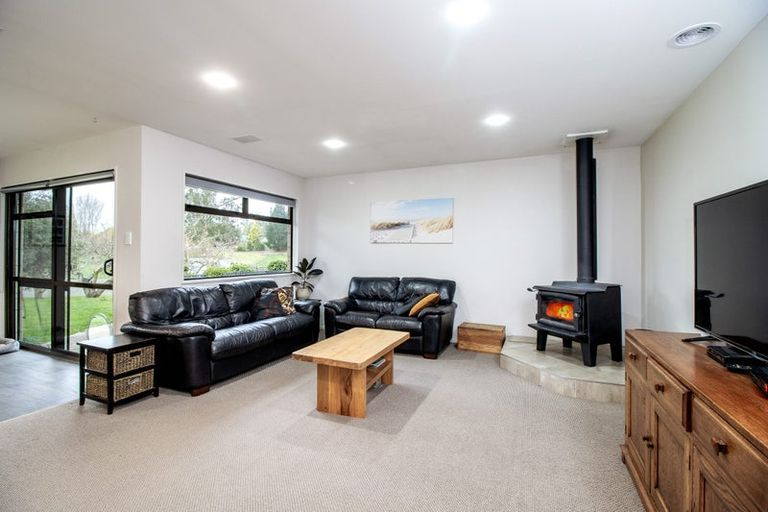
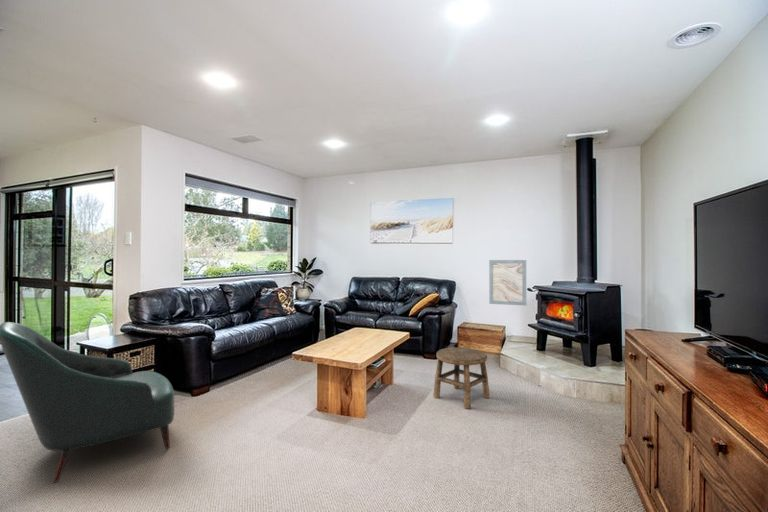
+ wall art [488,259,527,307]
+ armchair [0,321,175,484]
+ stool [432,347,491,410]
